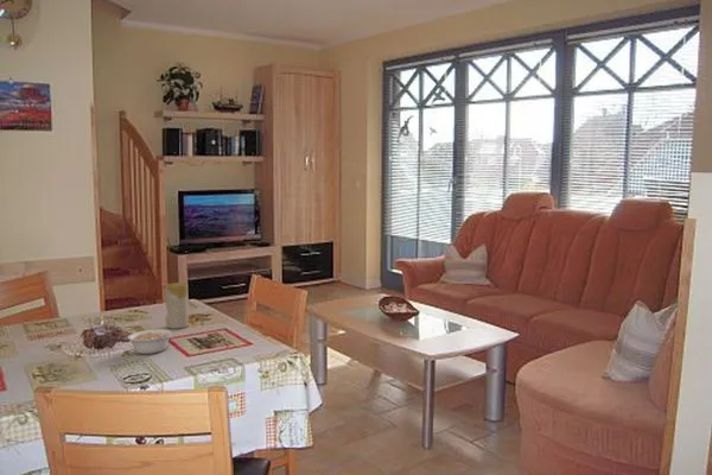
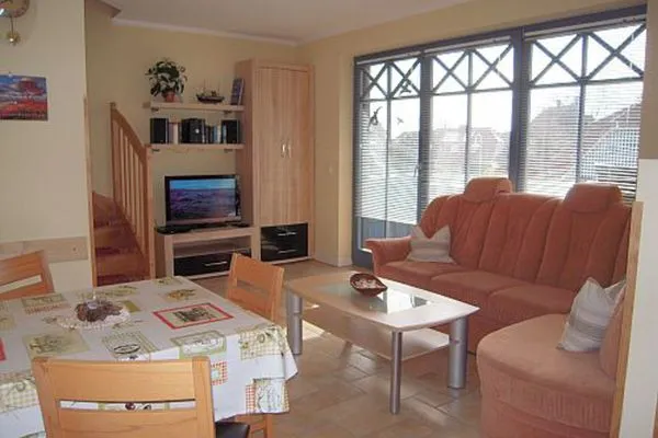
- candle [165,281,190,329]
- legume [126,328,183,355]
